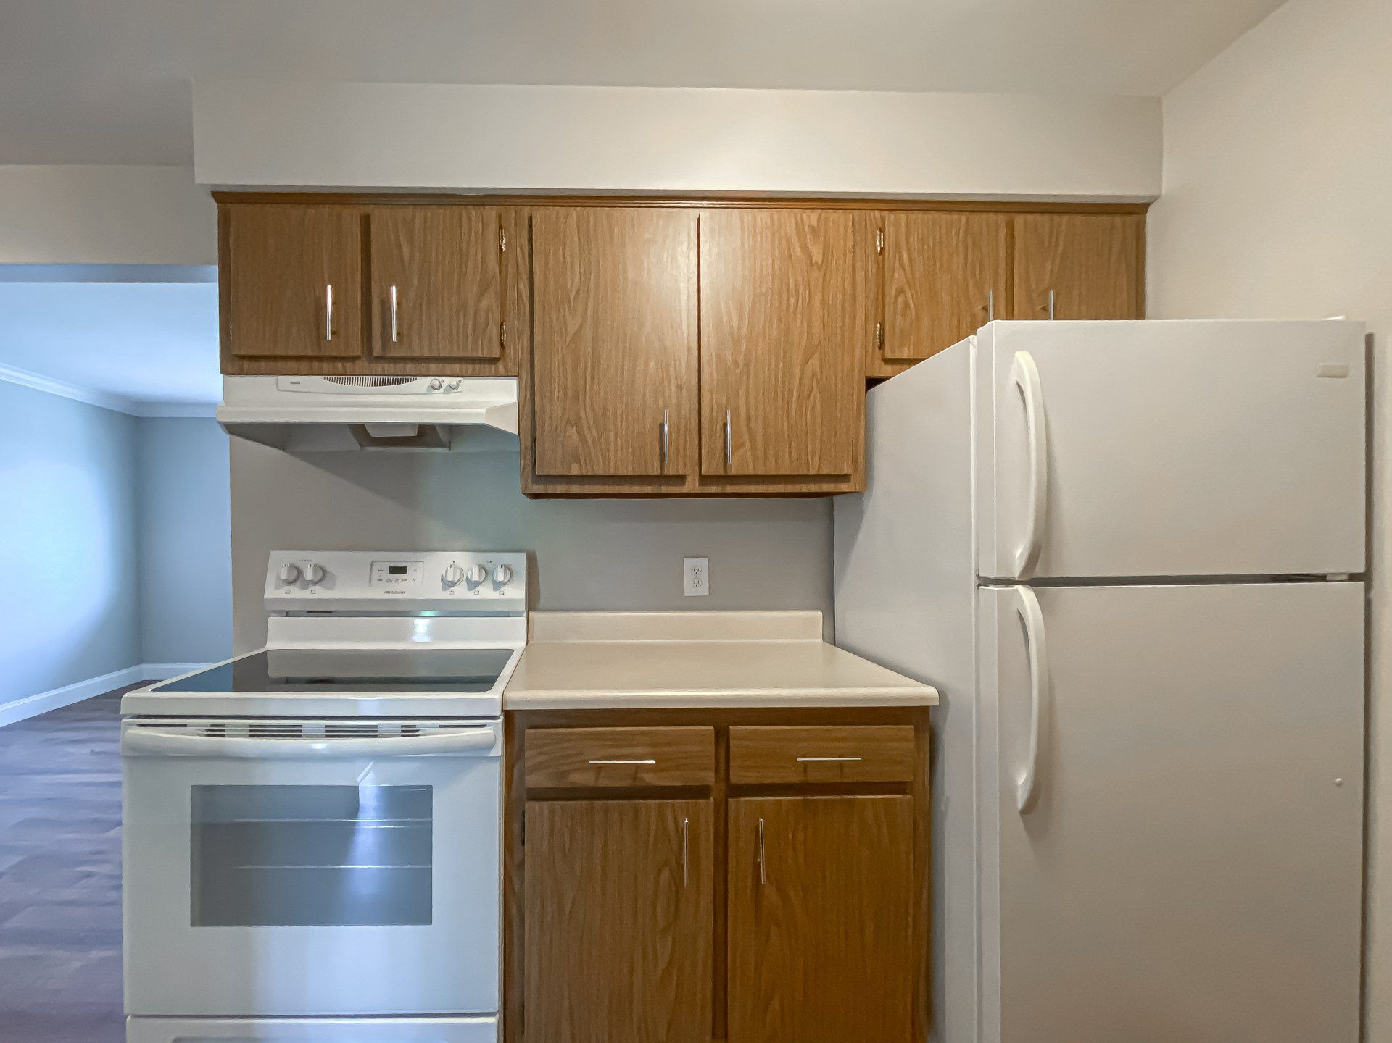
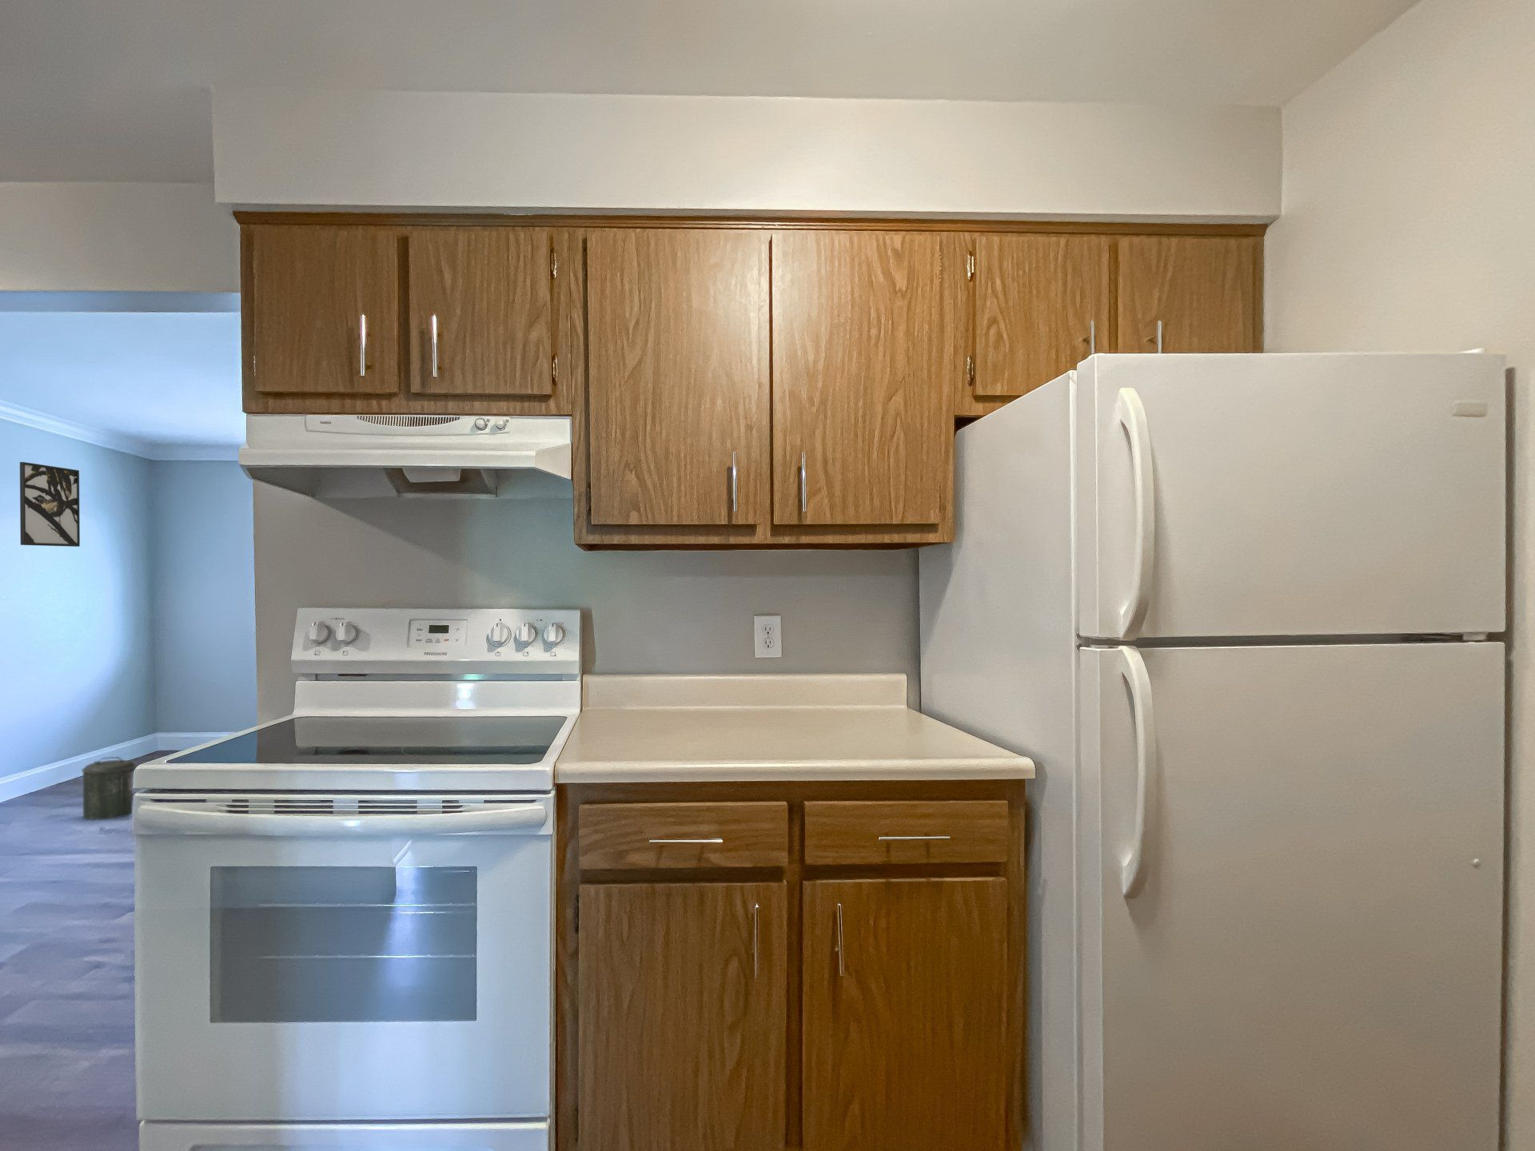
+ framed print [19,461,81,548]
+ canister [81,756,137,821]
